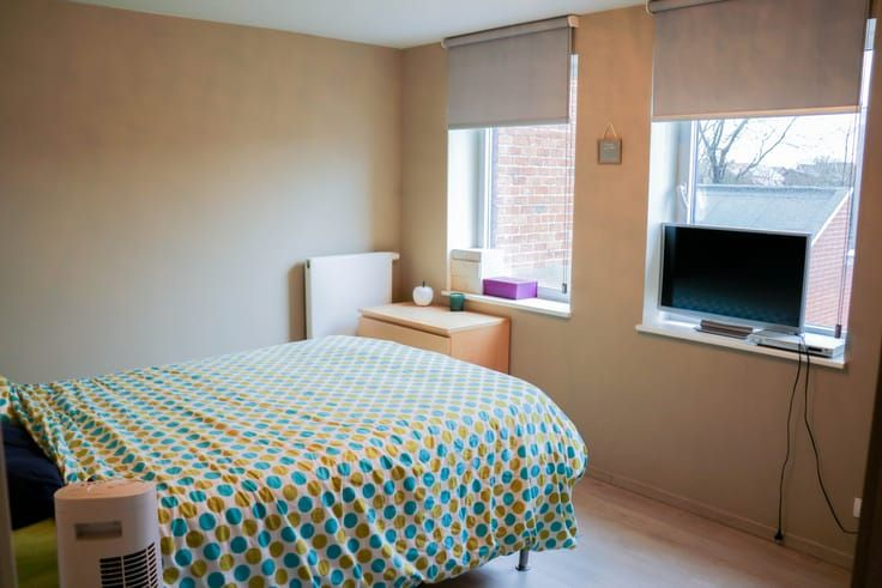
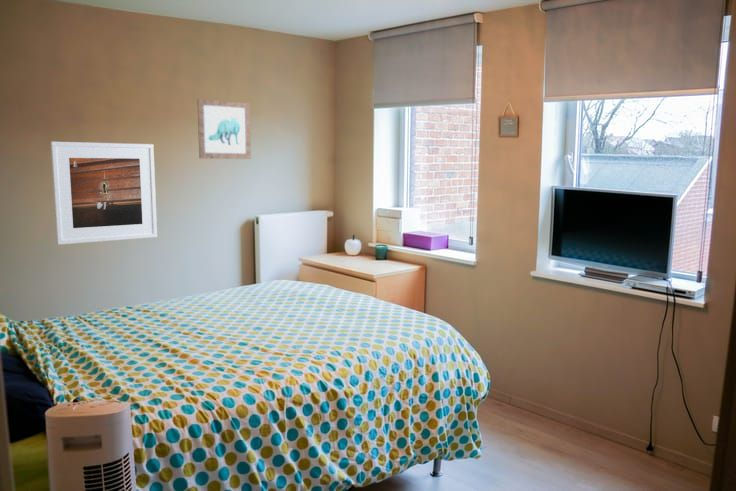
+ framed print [50,141,158,246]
+ wall art [196,98,252,160]
